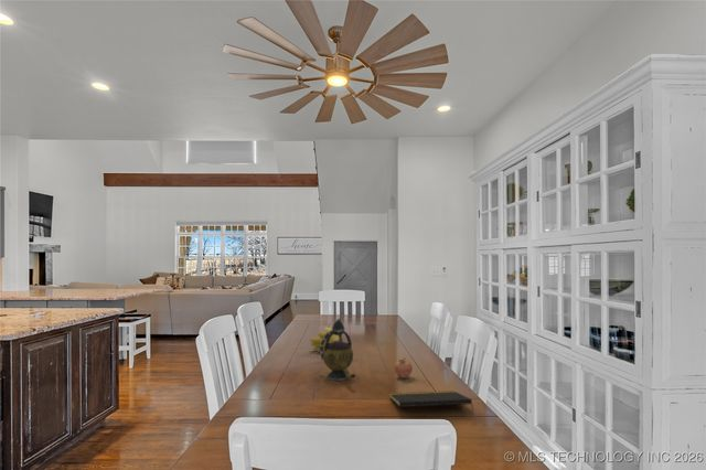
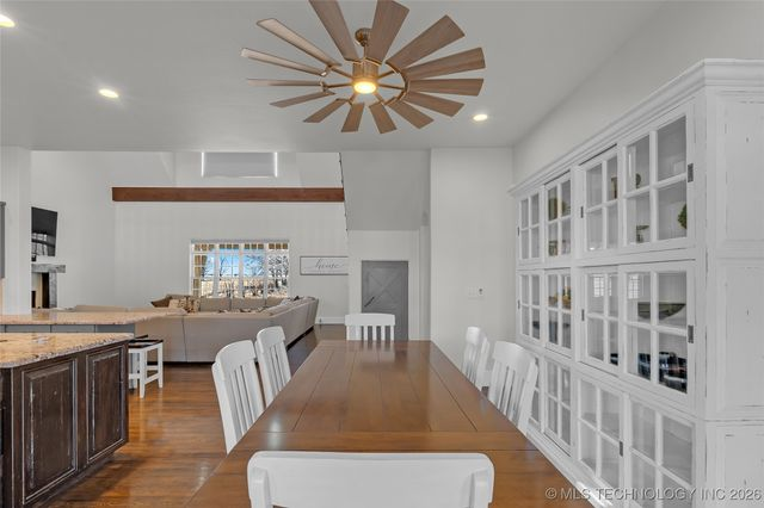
- banana [309,327,339,352]
- fruit [394,356,414,380]
- teapot [319,318,357,382]
- notepad [388,389,474,414]
